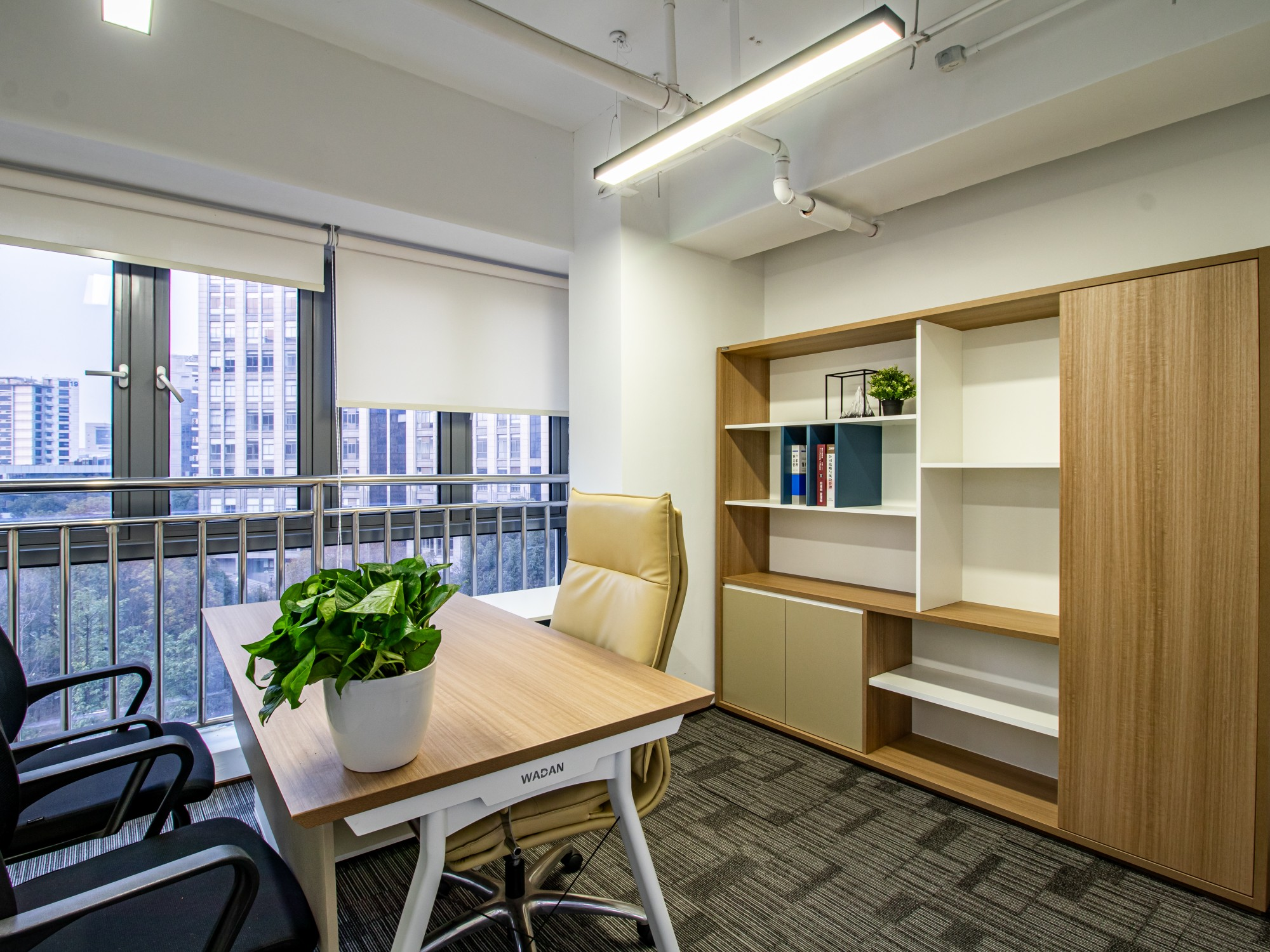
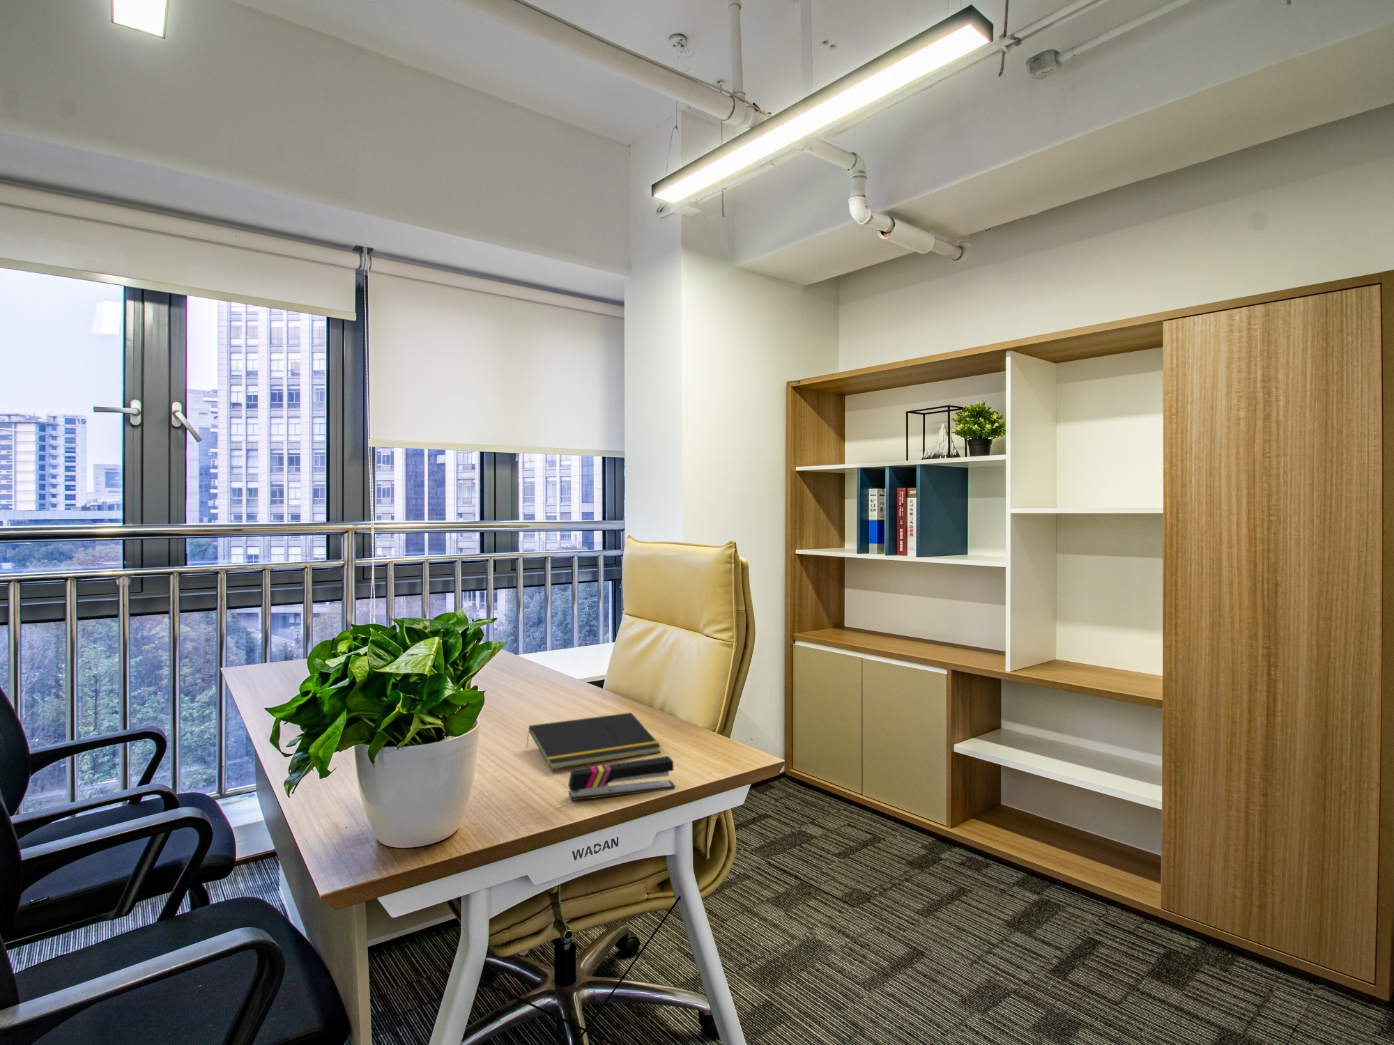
+ stapler [567,755,675,801]
+ notepad [525,712,662,771]
